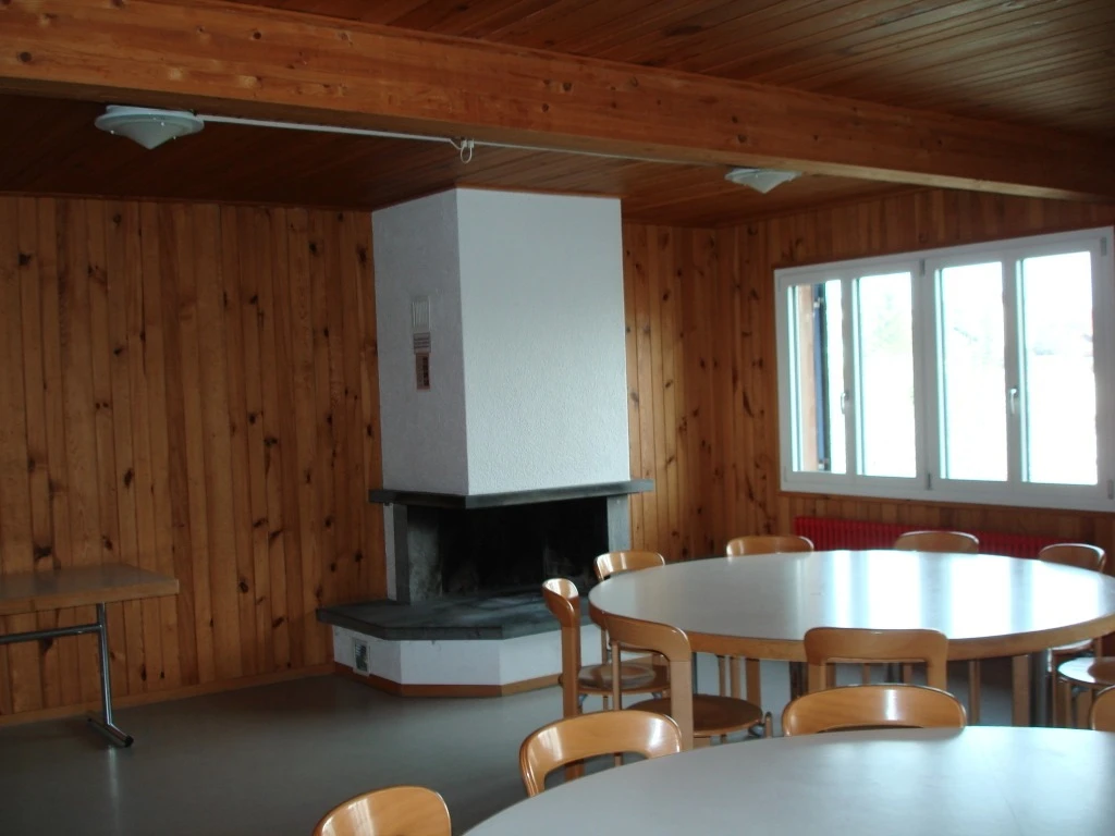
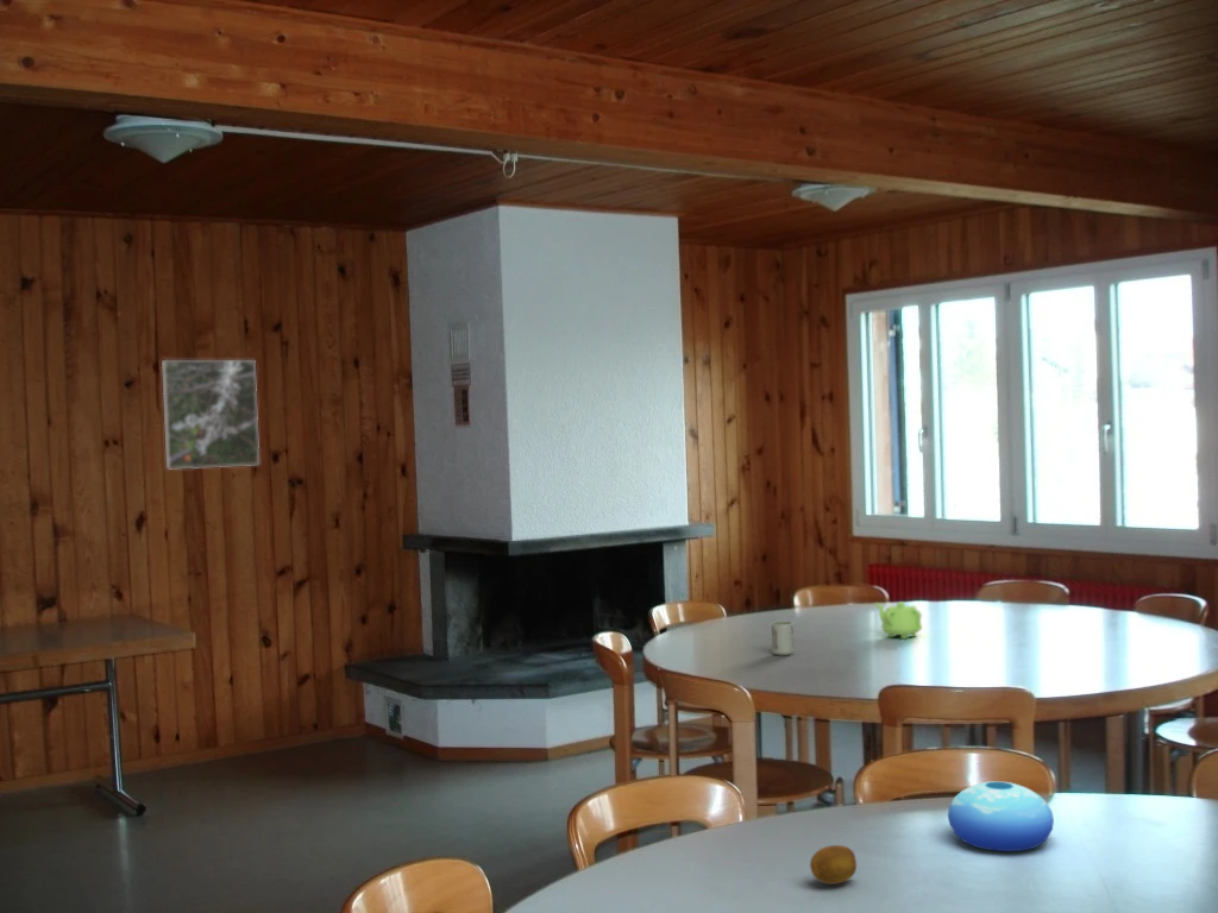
+ cup [771,621,796,656]
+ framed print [161,359,260,471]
+ teapot [873,602,923,640]
+ fruit [809,844,858,886]
+ bowl [947,780,1055,852]
